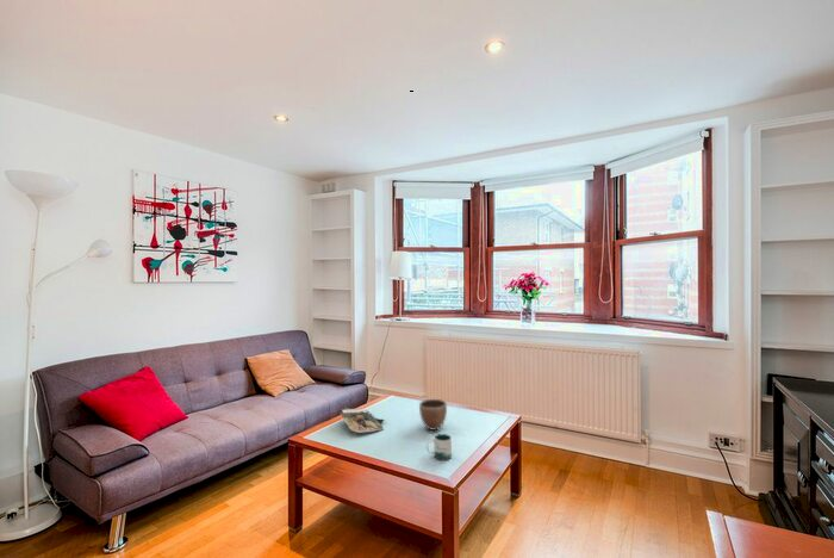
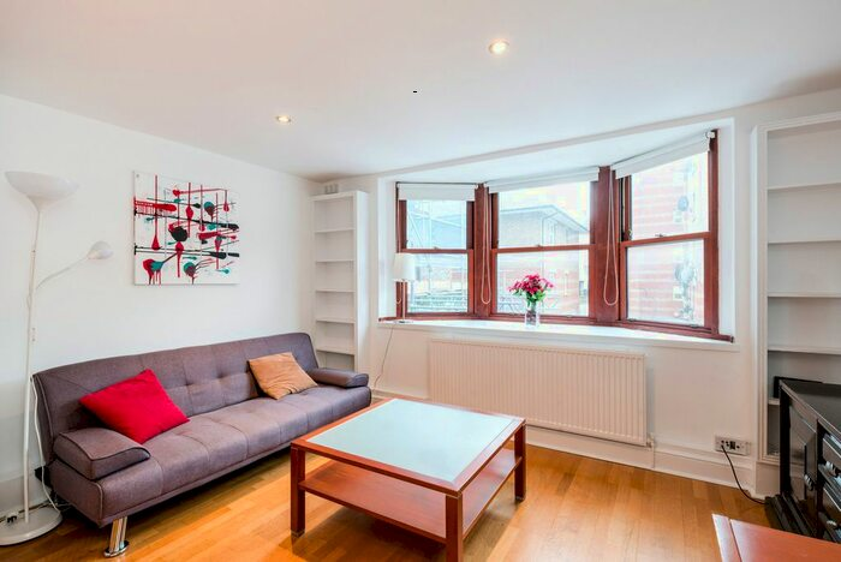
- mug [425,433,453,461]
- magazine [340,405,386,434]
- decorative bowl [418,398,448,432]
